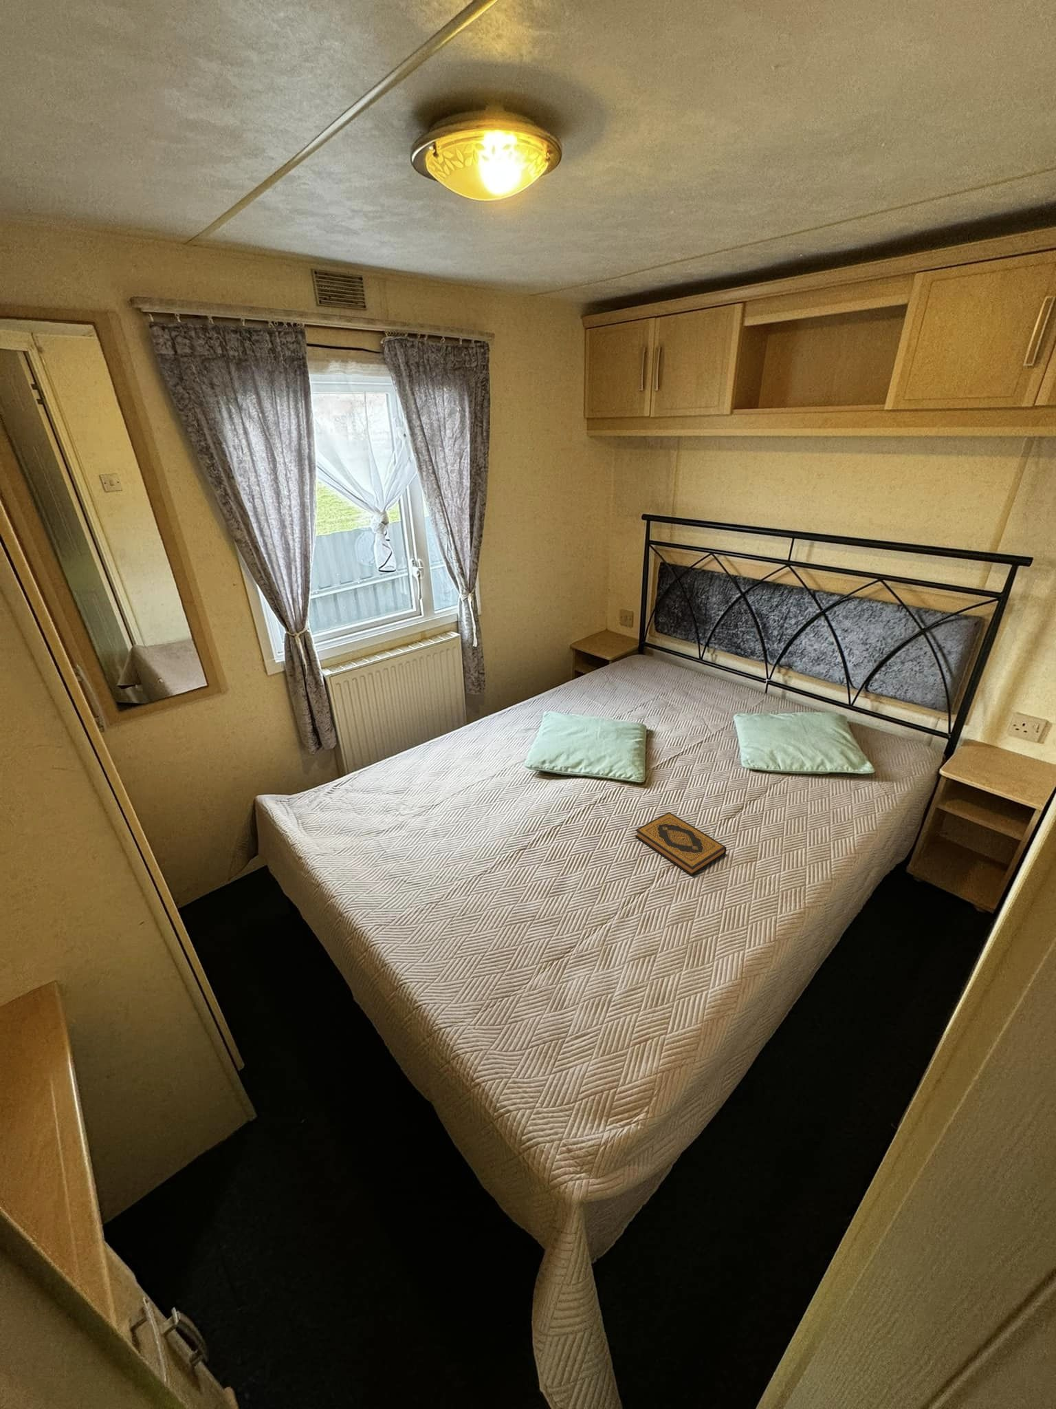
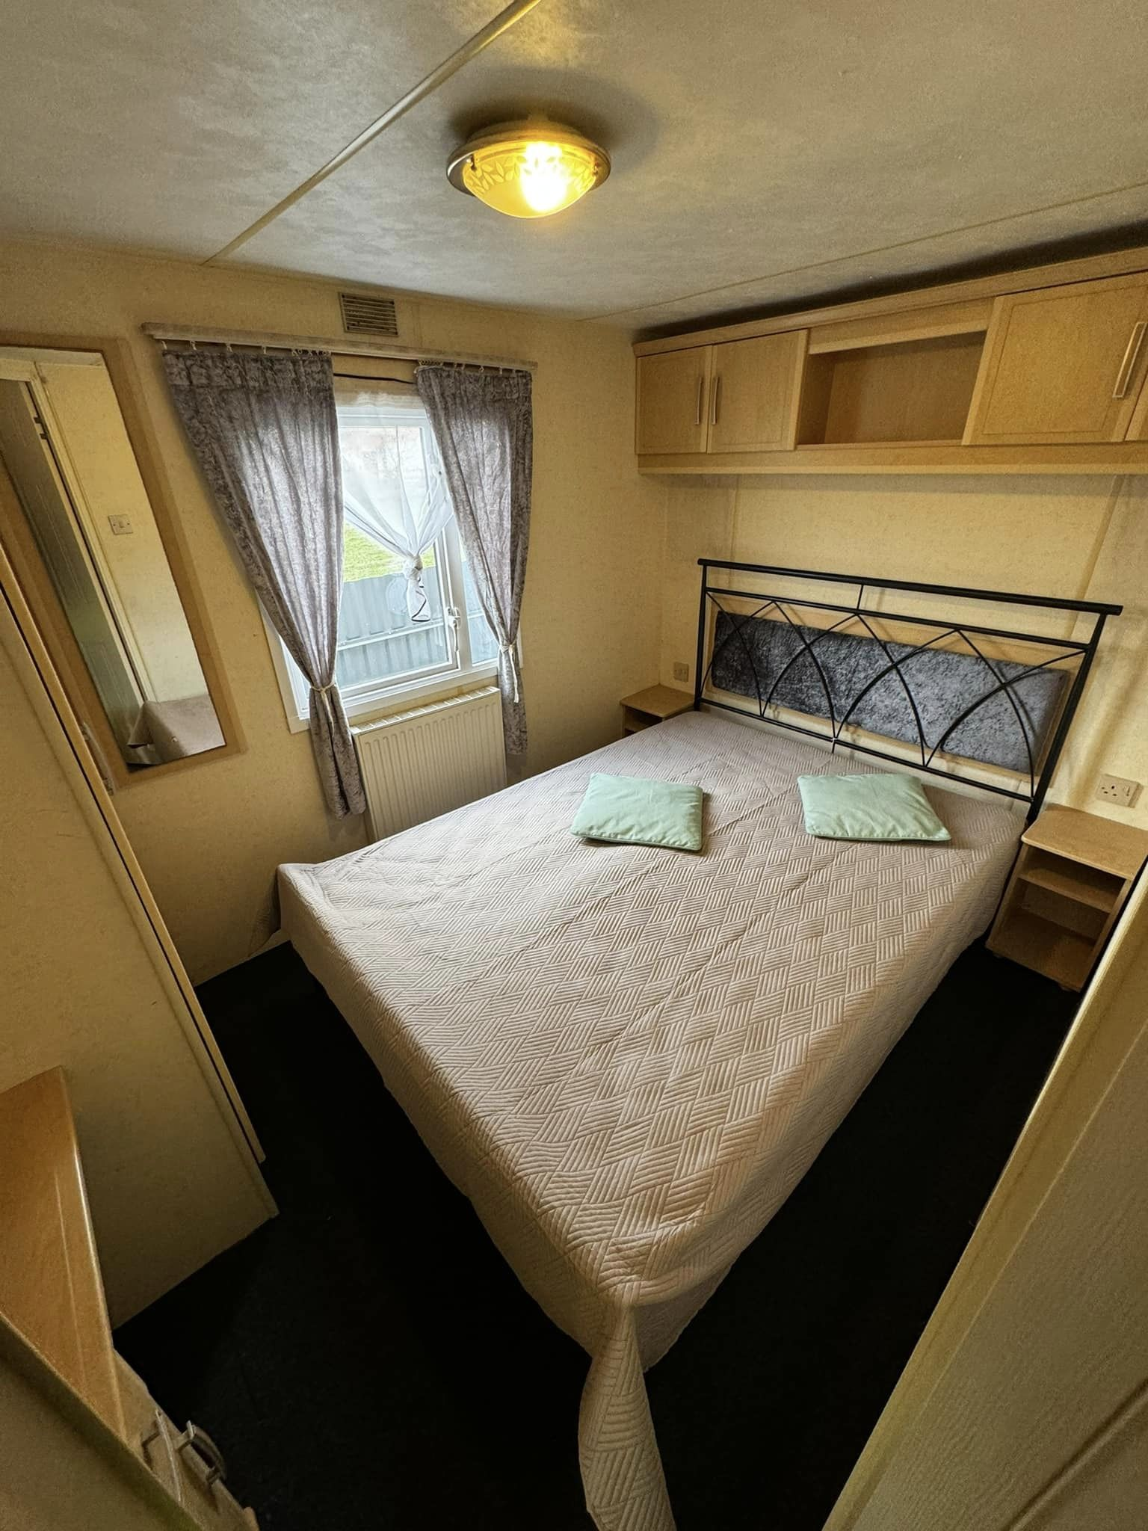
- hardback book [634,811,728,876]
